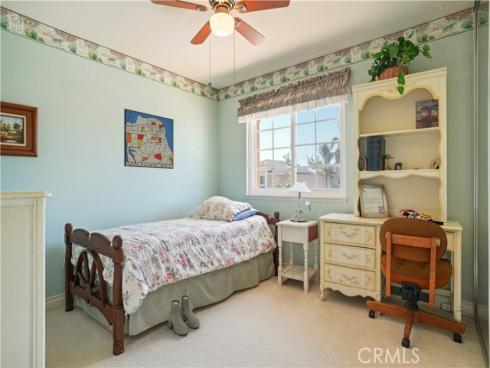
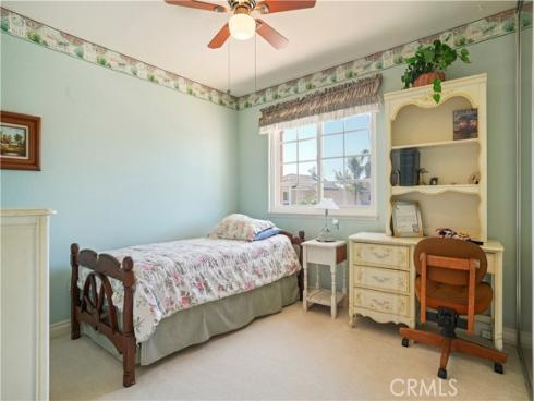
- wall art [123,108,175,170]
- boots [167,294,201,336]
